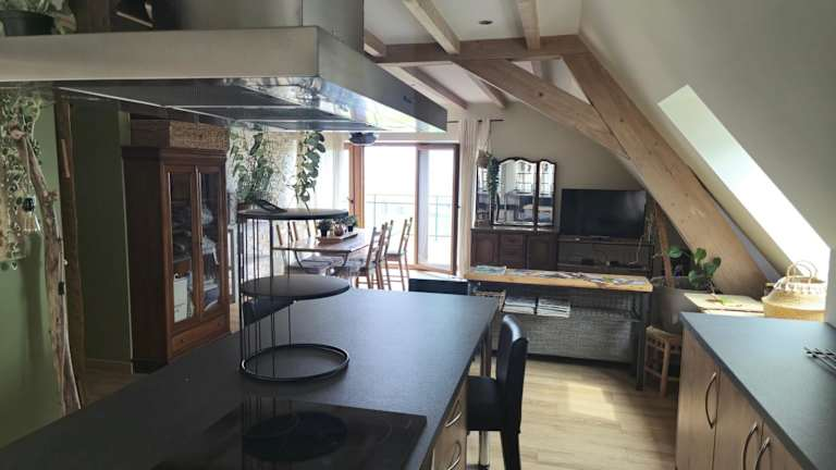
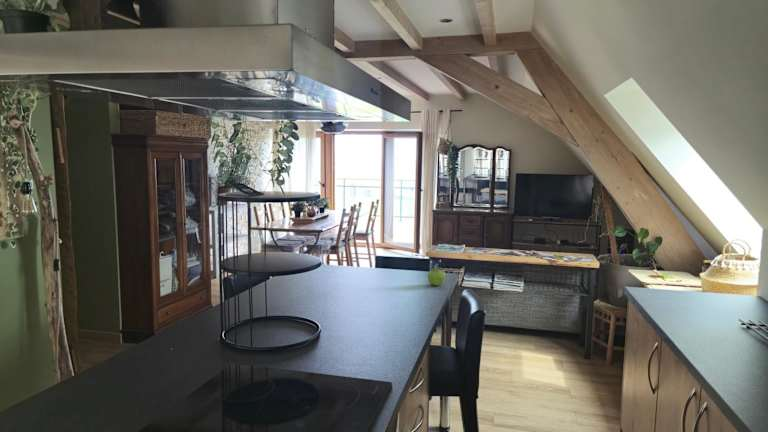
+ fruit [427,268,446,287]
